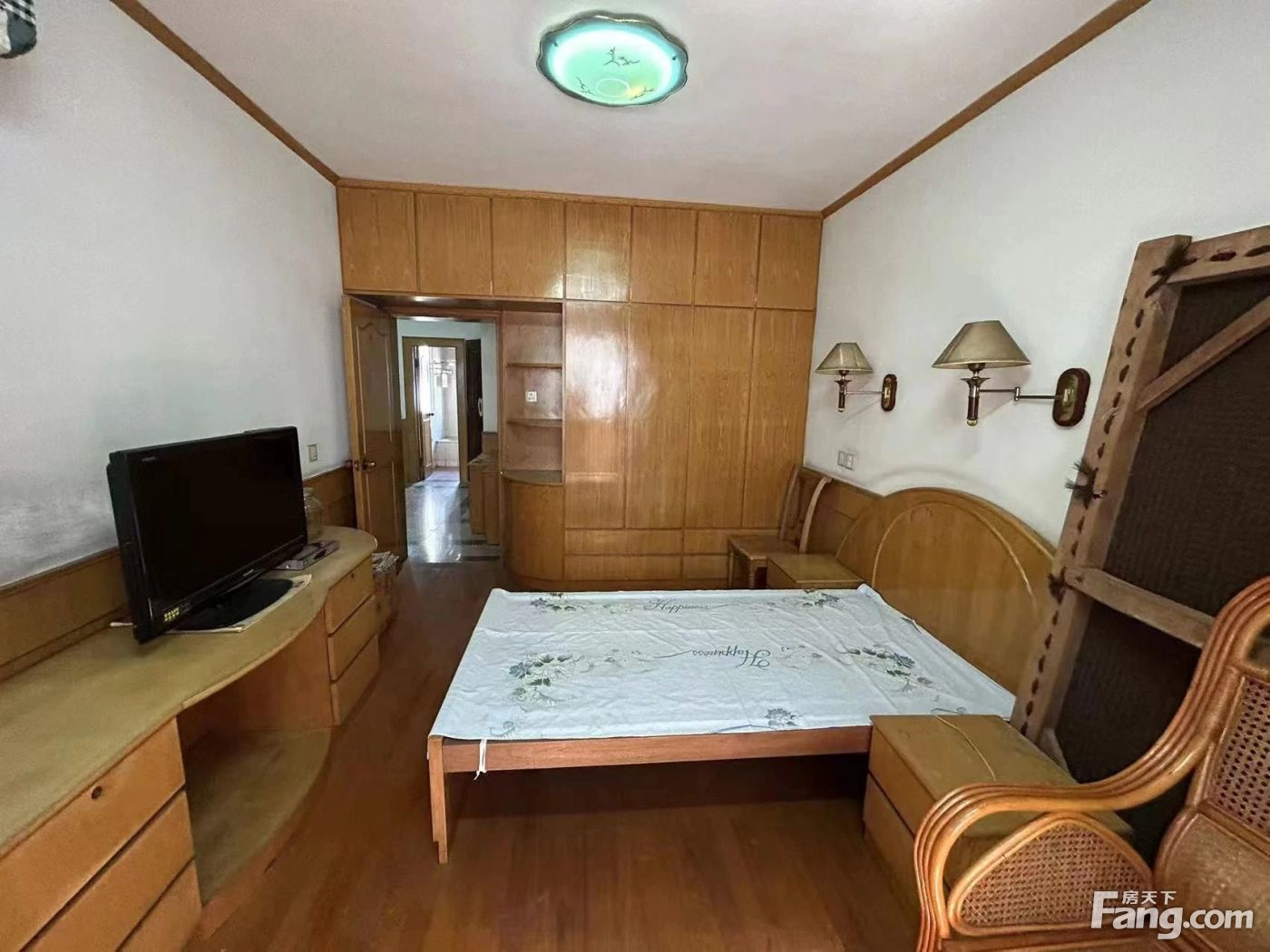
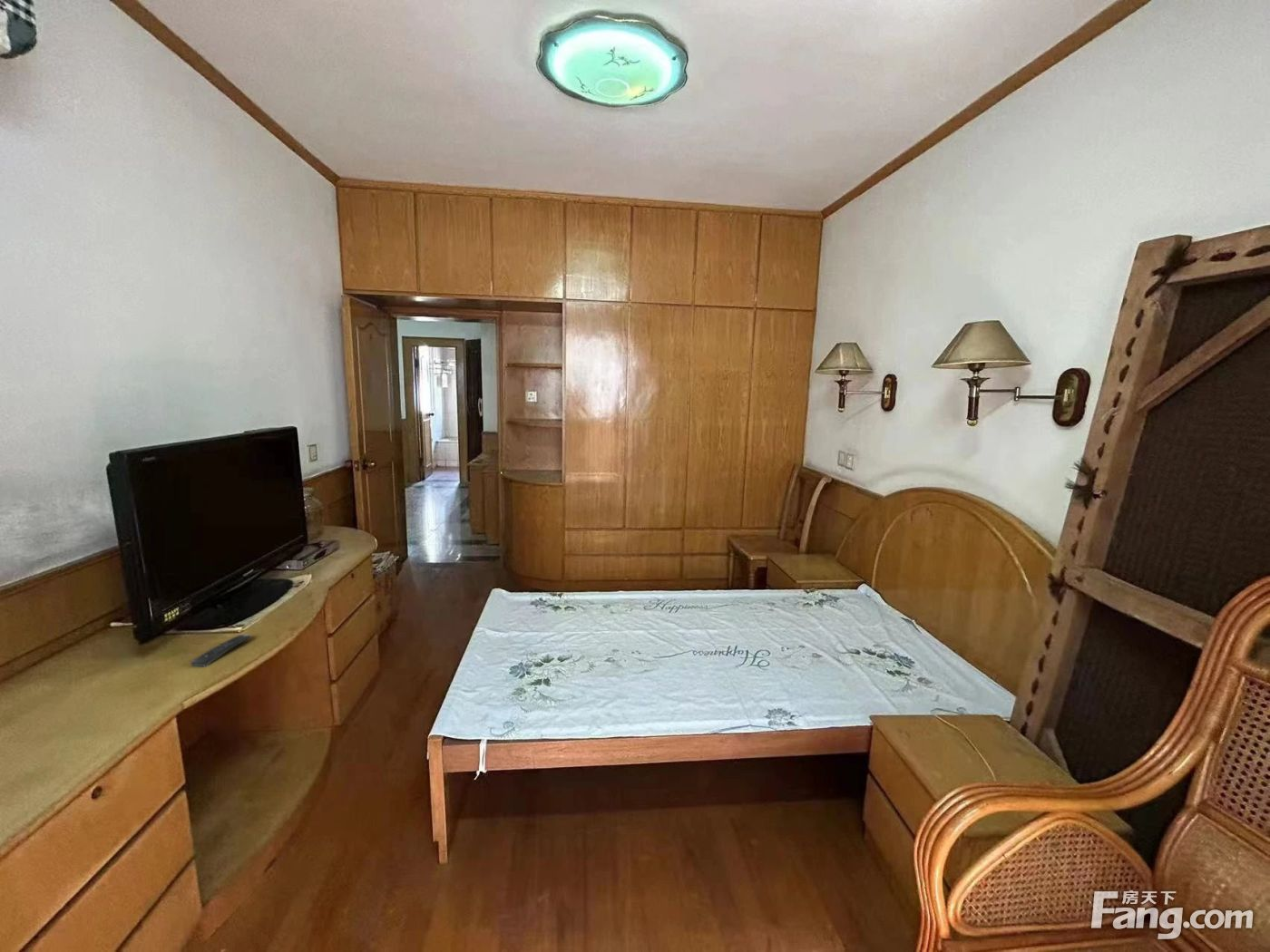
+ remote control [190,633,251,667]
